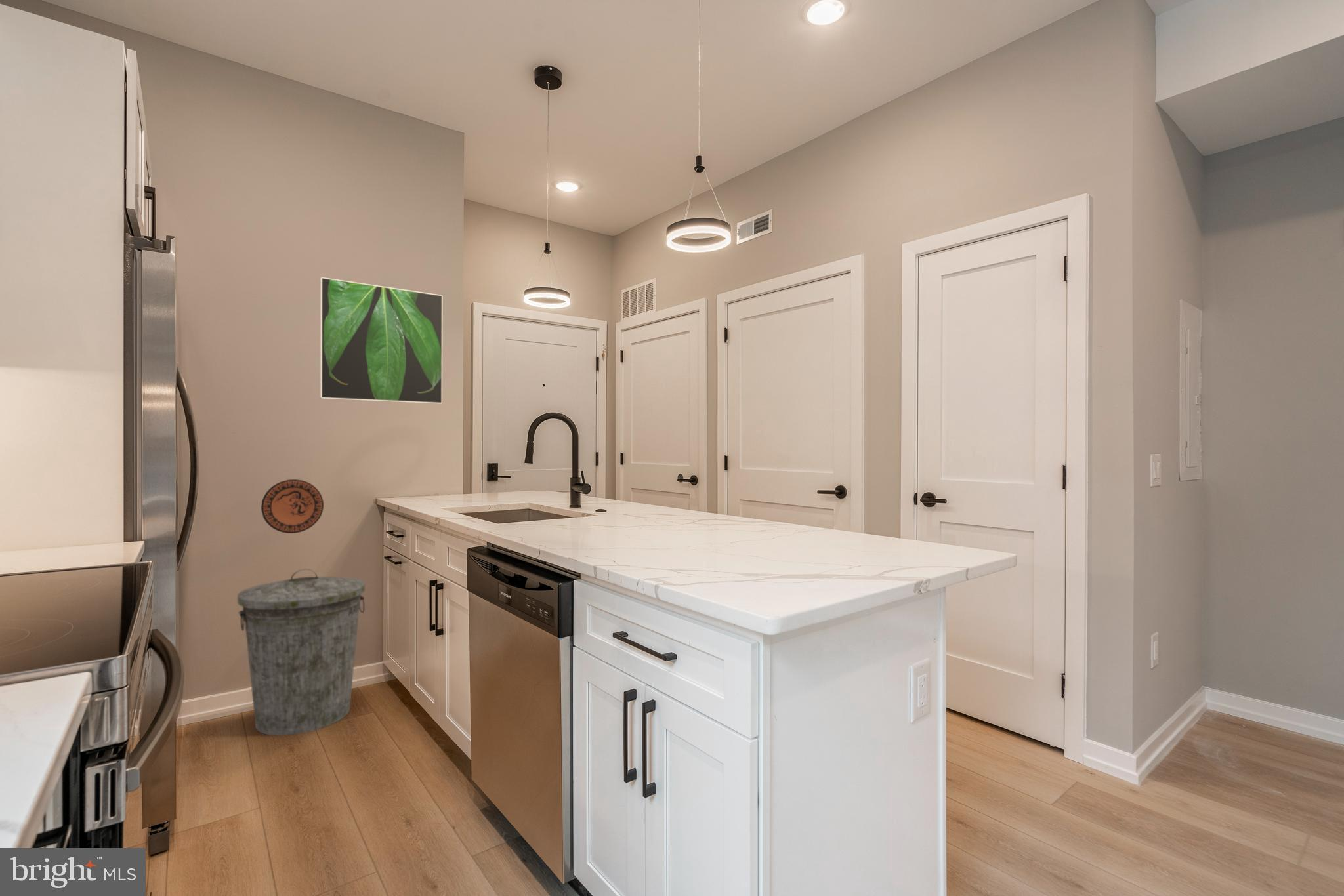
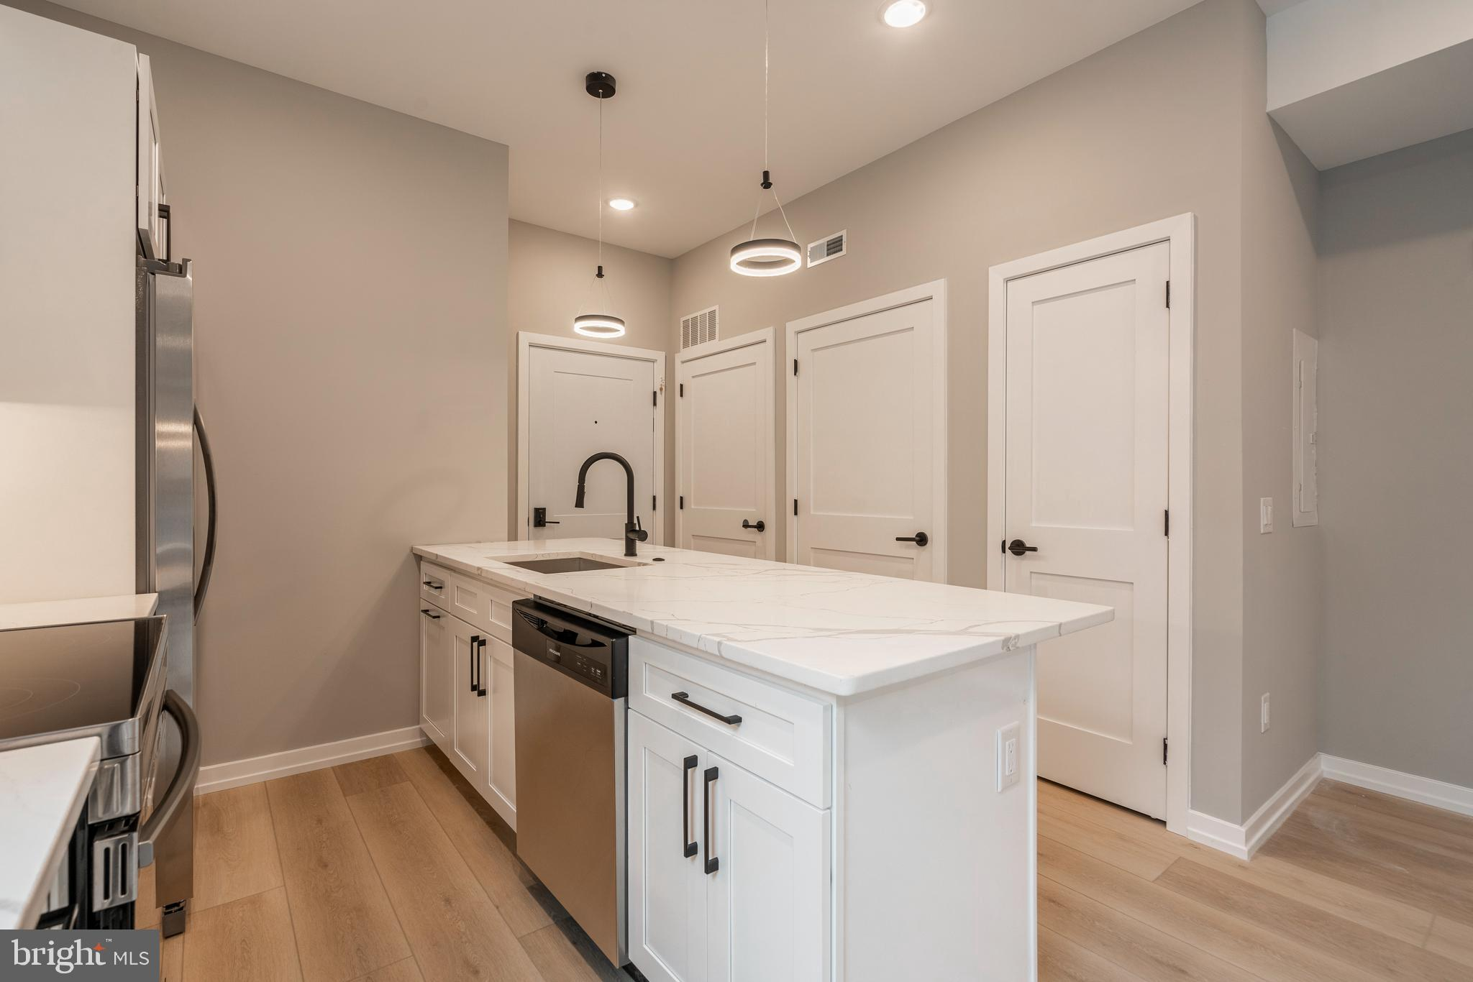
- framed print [319,277,443,405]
- decorative plate [261,479,324,534]
- trash can [237,568,366,736]
